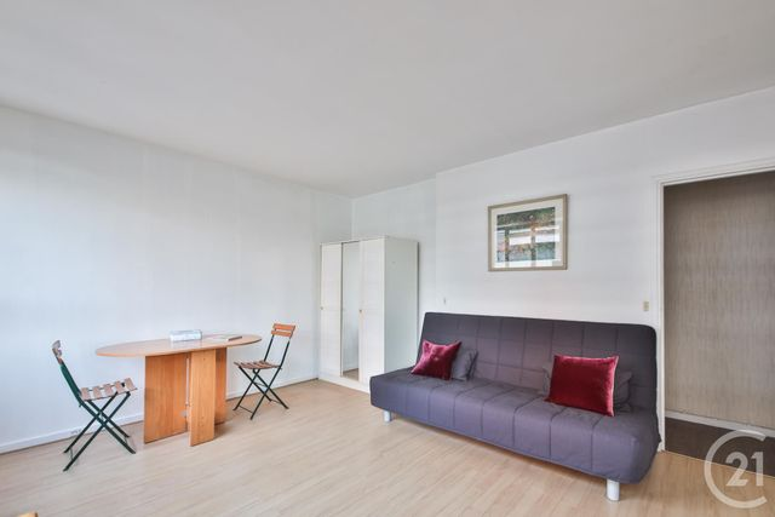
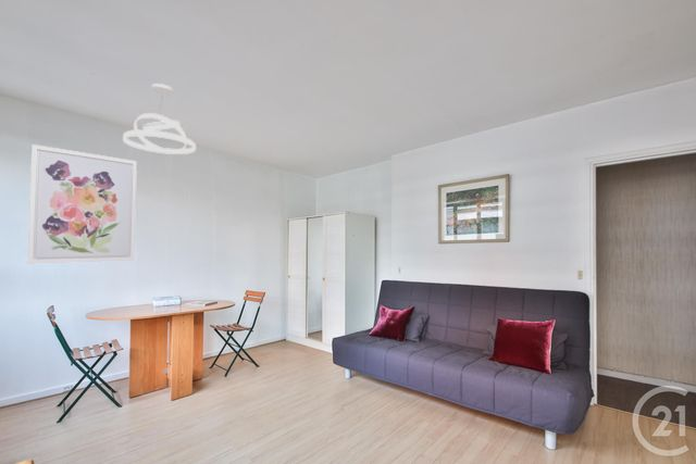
+ wall art [26,143,138,265]
+ pendant light [122,83,197,155]
